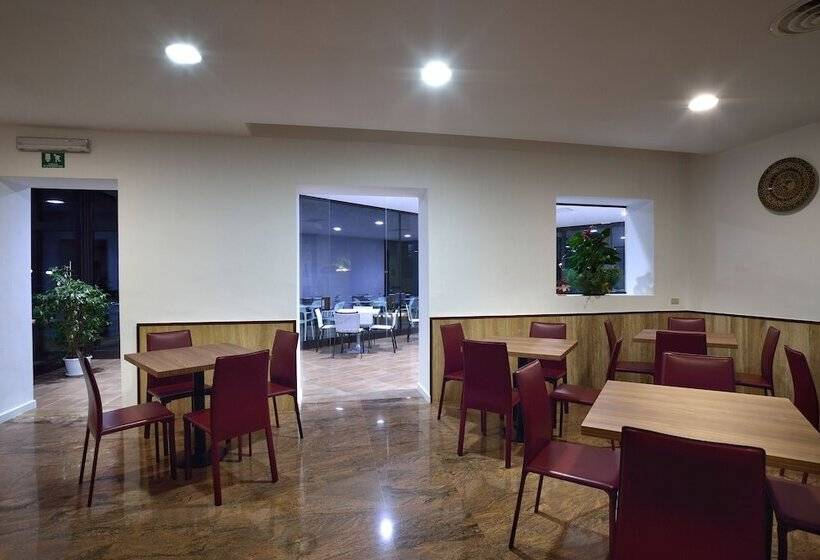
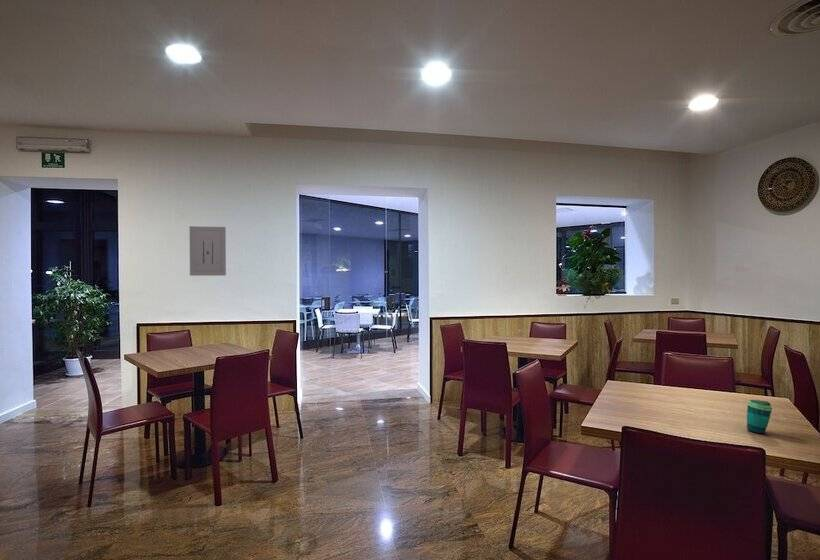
+ wall art [189,225,227,277]
+ cup [746,399,773,434]
